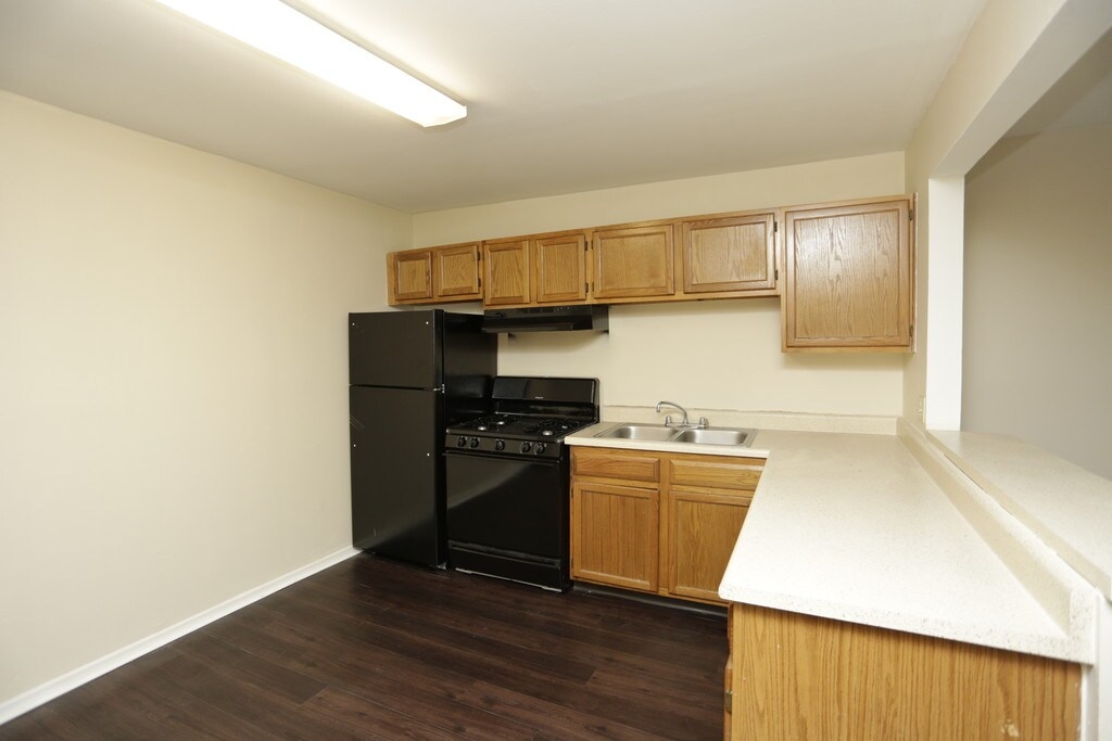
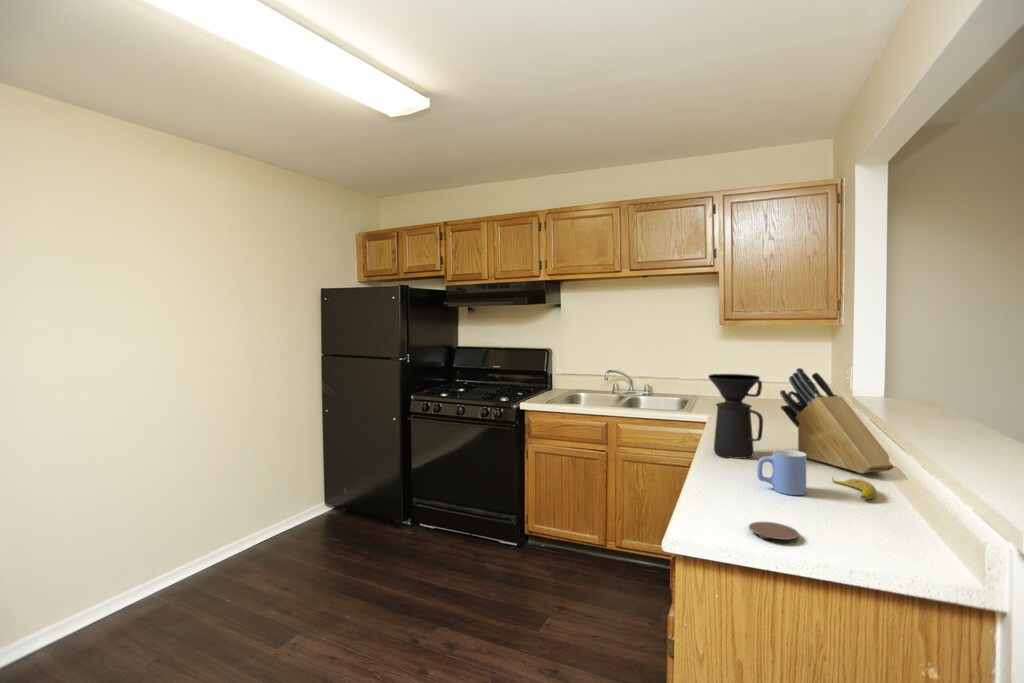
+ coaster [748,521,800,541]
+ coffee maker [707,373,764,460]
+ knife block [779,367,895,475]
+ mug [756,449,807,496]
+ banana [831,476,877,500]
